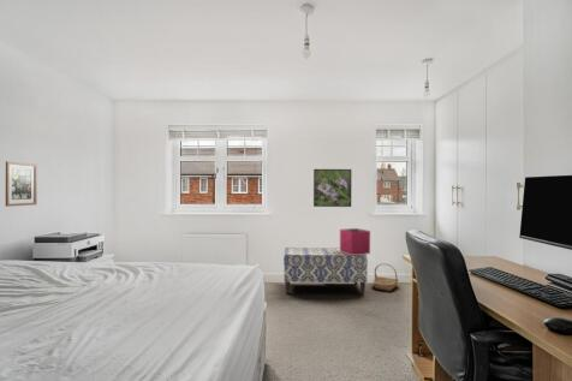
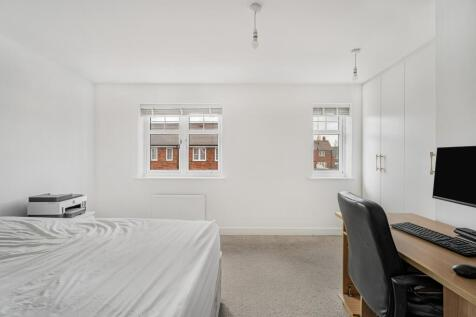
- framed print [312,168,352,208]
- wall art [5,160,38,208]
- basket [373,262,400,292]
- bench [282,246,369,296]
- storage bin [339,227,371,255]
